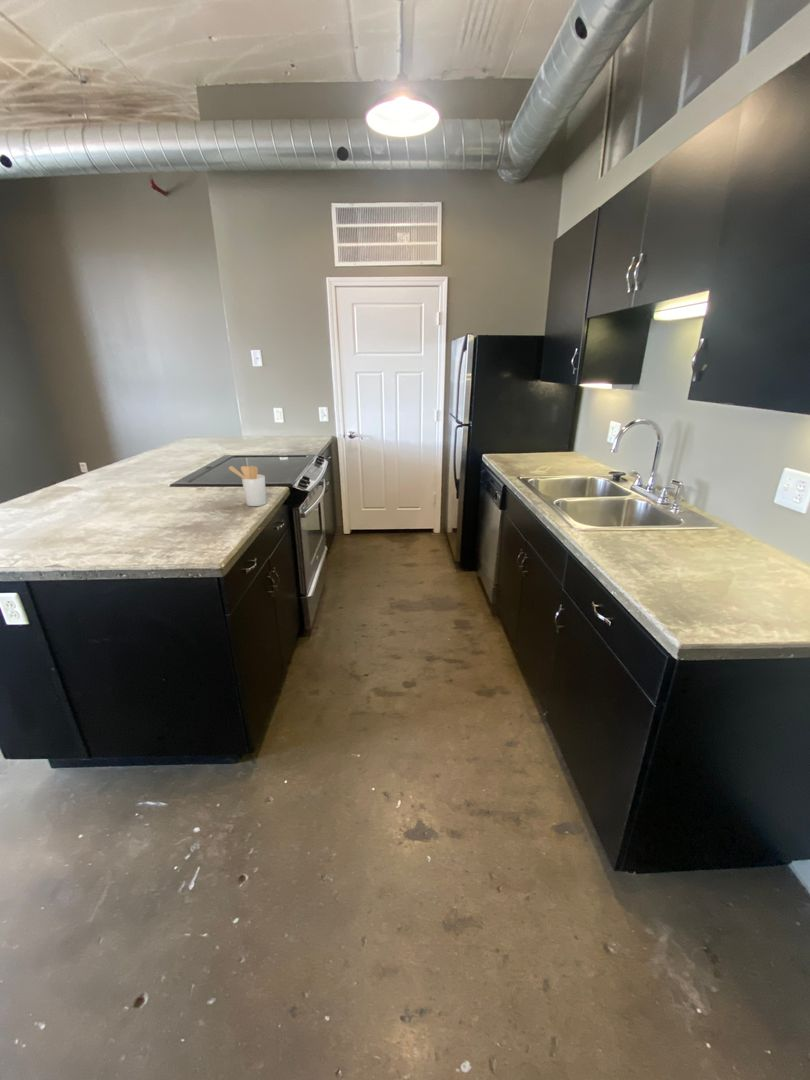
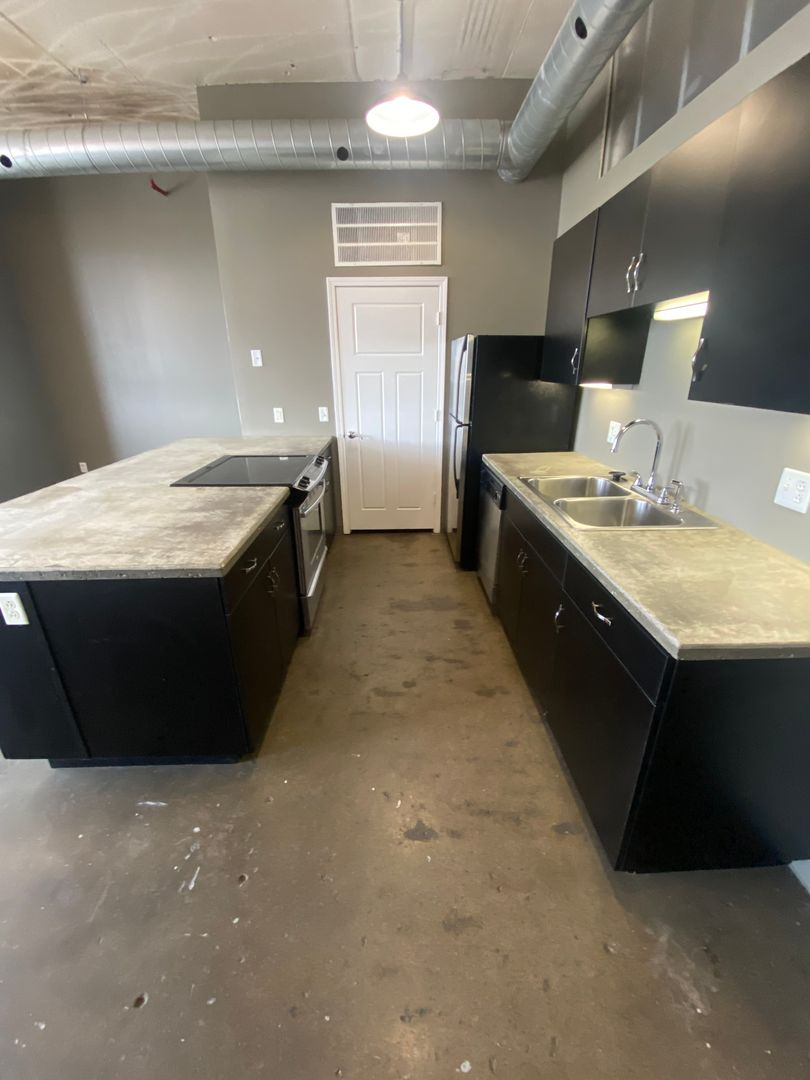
- utensil holder [228,465,267,507]
